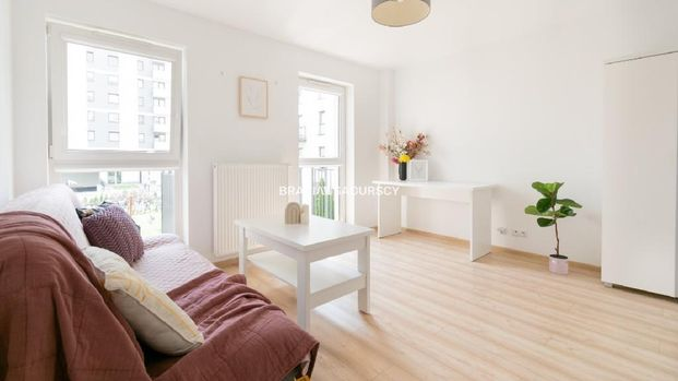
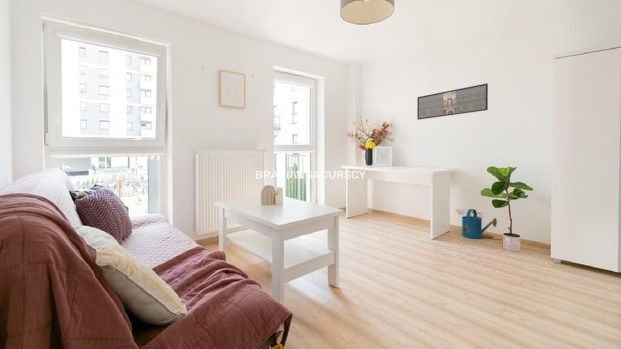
+ watering can [461,208,498,240]
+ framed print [416,82,489,121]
